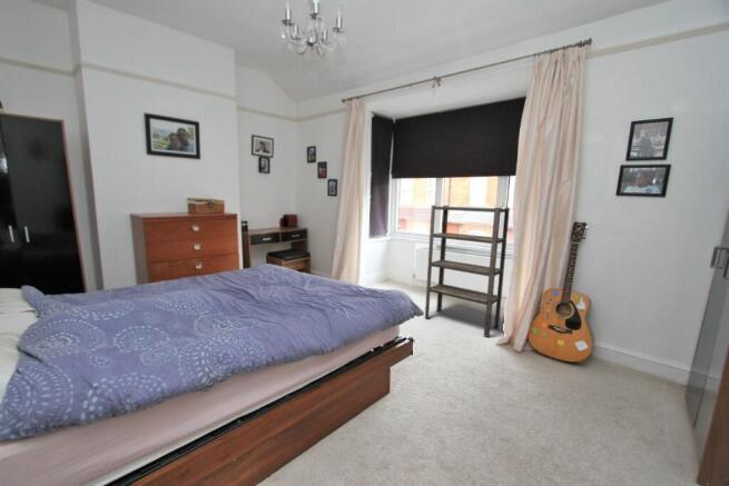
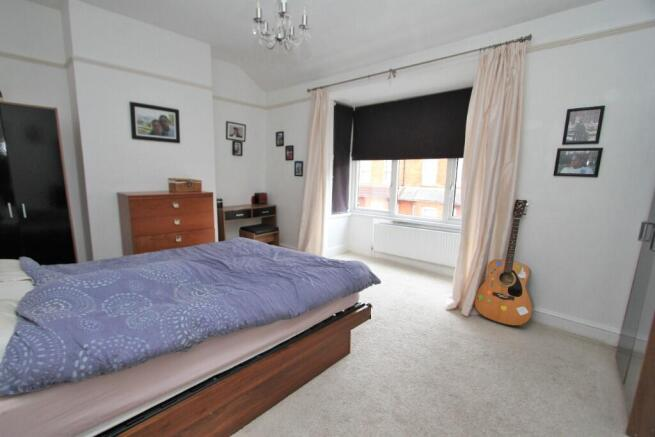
- shelving unit [424,205,511,338]
